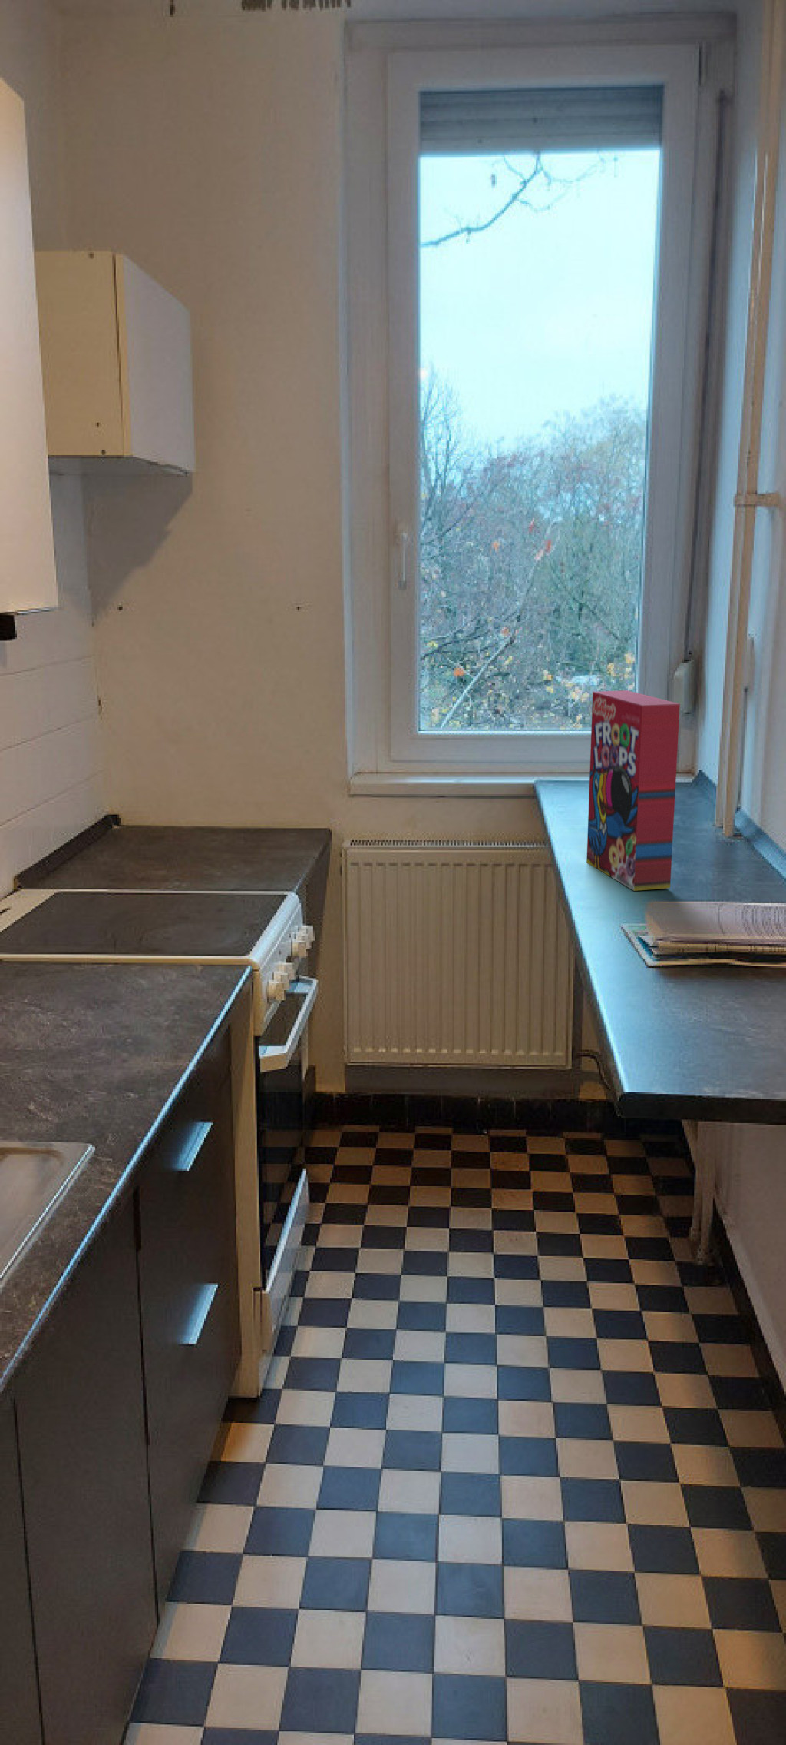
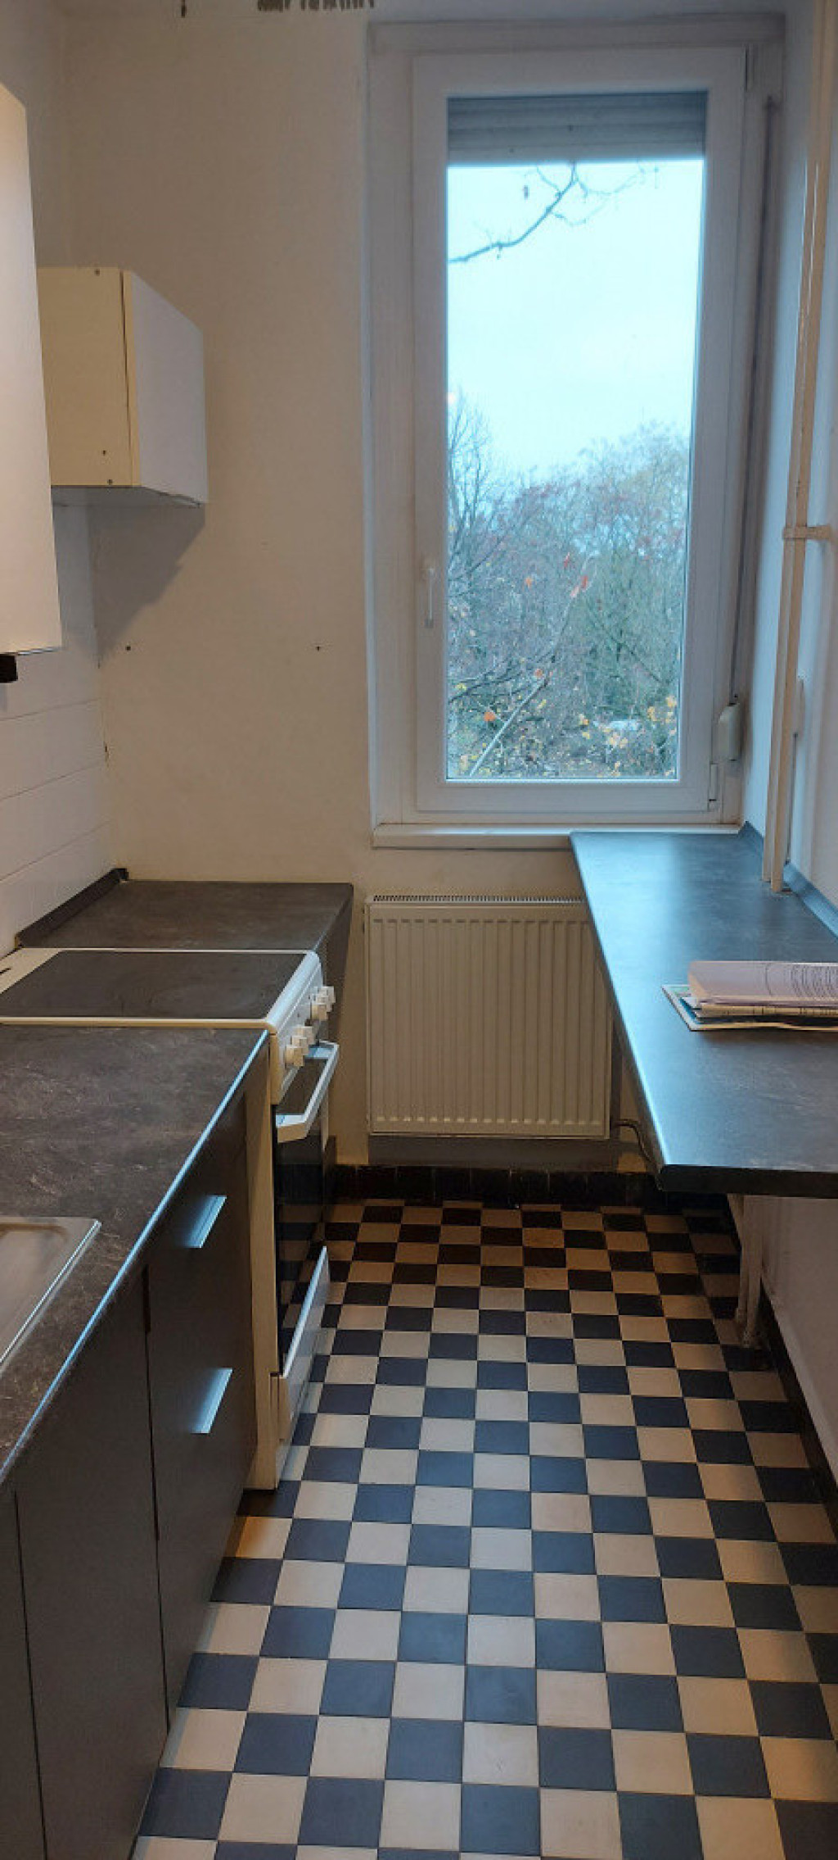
- cereal box [586,690,680,891]
